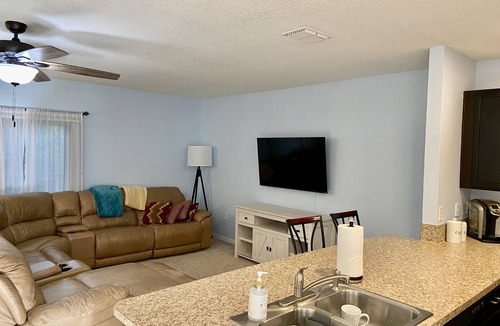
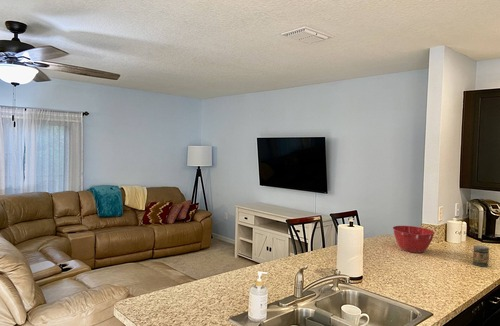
+ mixing bowl [392,225,436,254]
+ jar [472,244,490,268]
